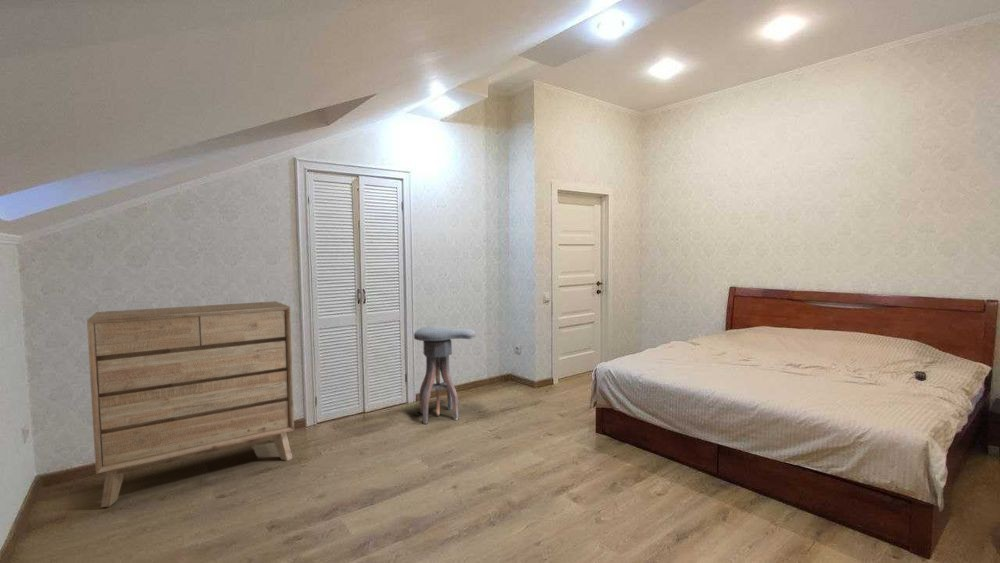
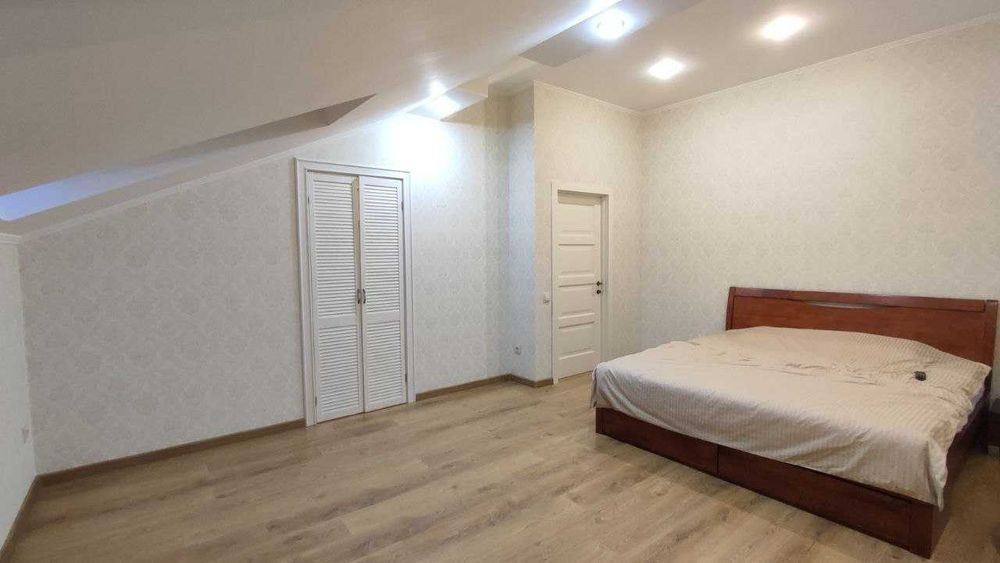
- stool [413,326,476,425]
- dresser [86,300,295,508]
